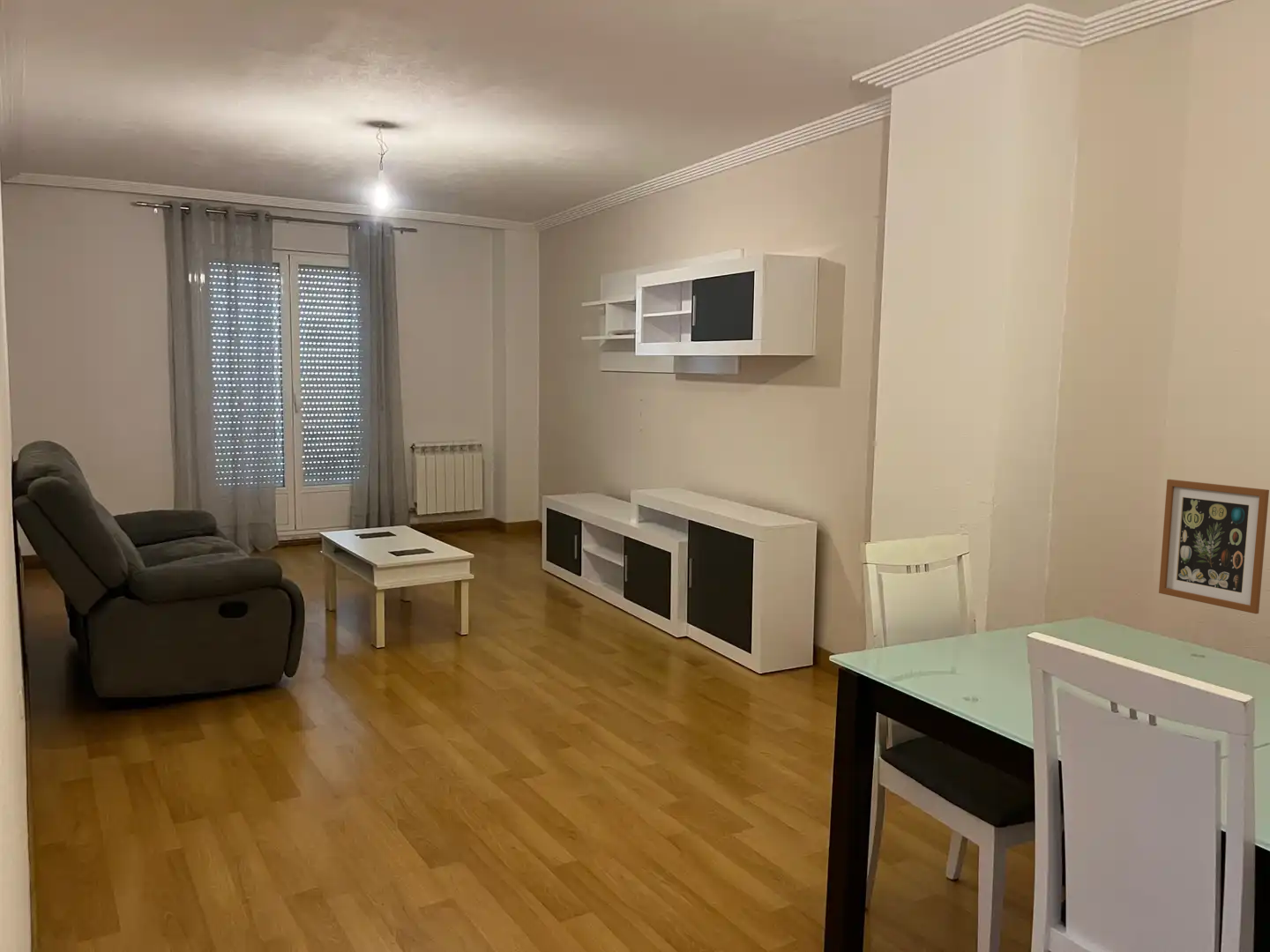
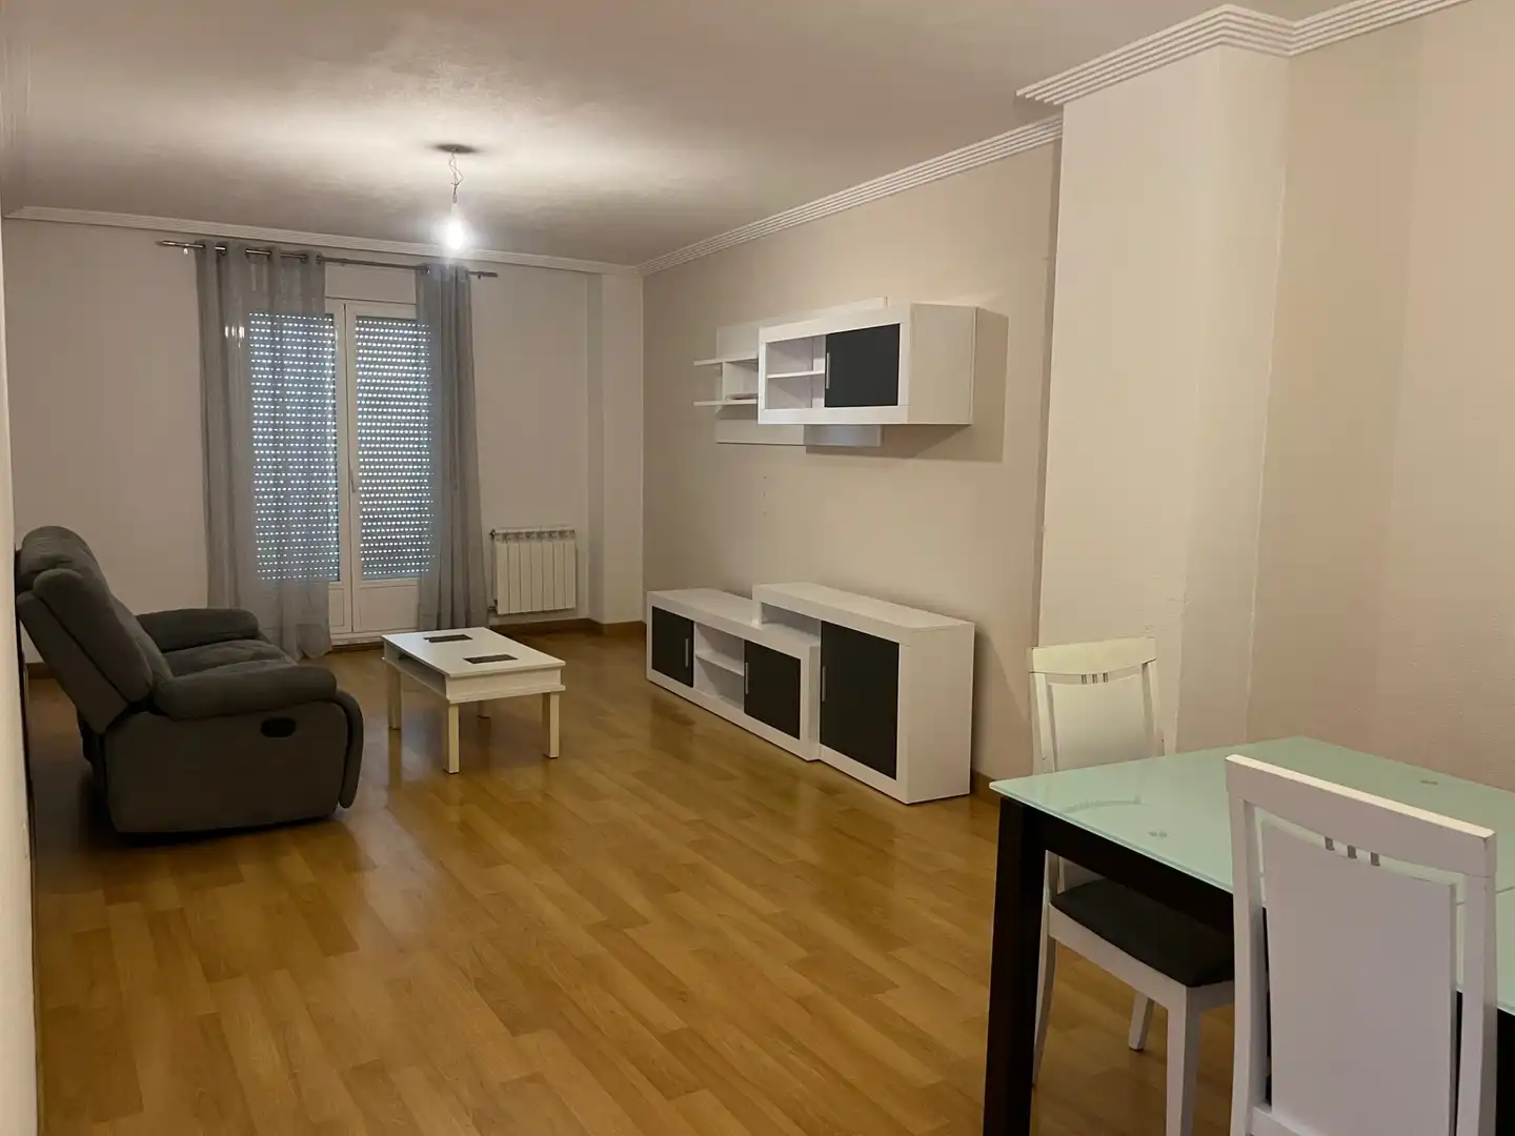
- wall art [1158,479,1270,614]
